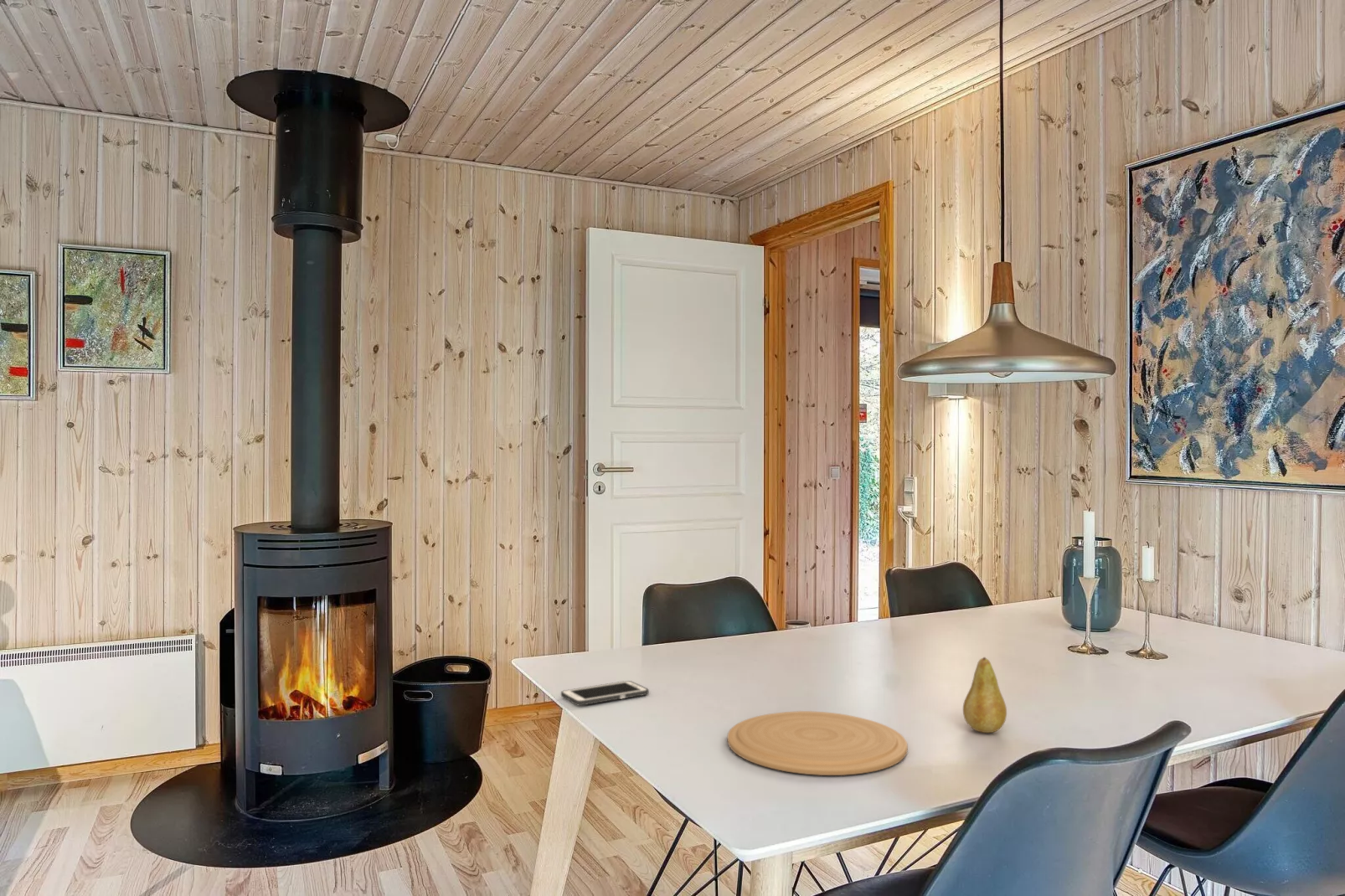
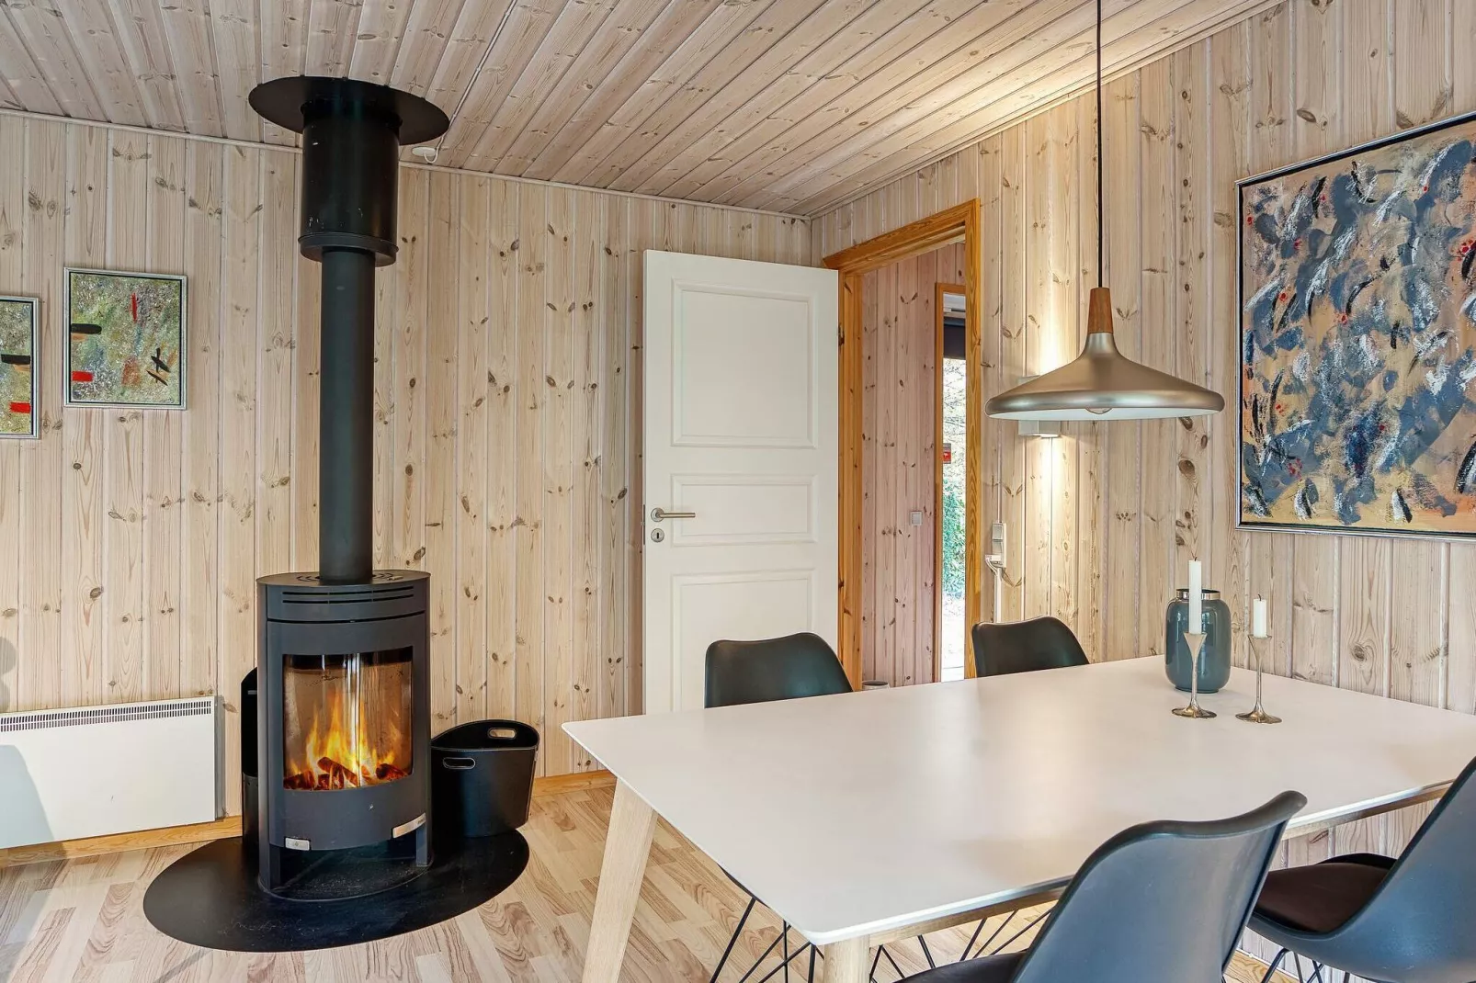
- fruit [962,657,1007,734]
- plate [727,710,909,776]
- cell phone [560,680,650,707]
